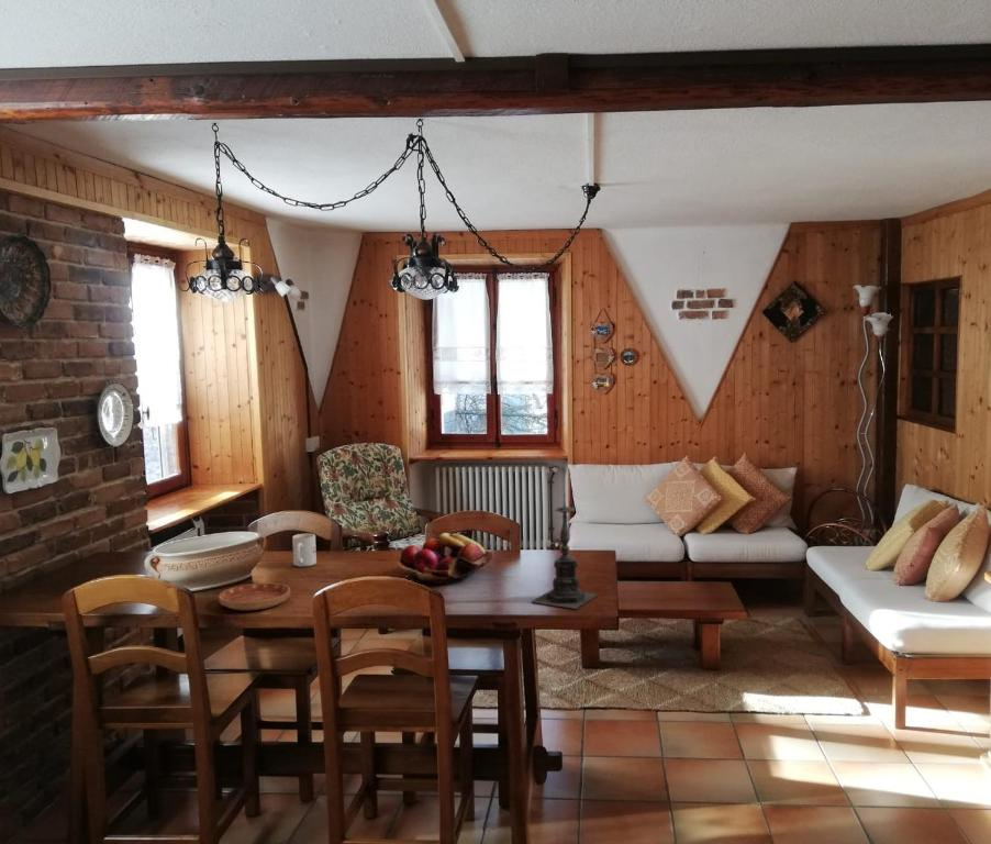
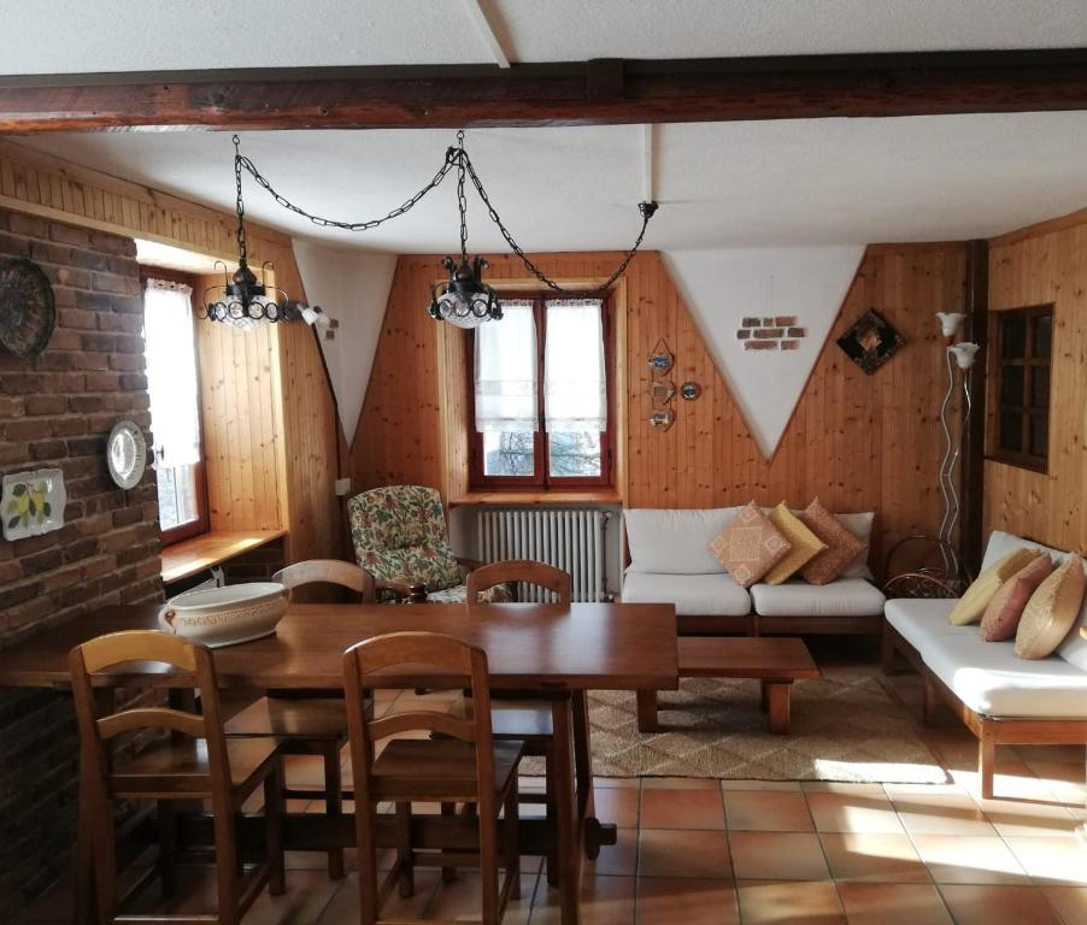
- mug [291,533,318,568]
- saucer [218,582,291,611]
- candle holder [530,495,599,610]
- fruit basket [397,532,494,585]
